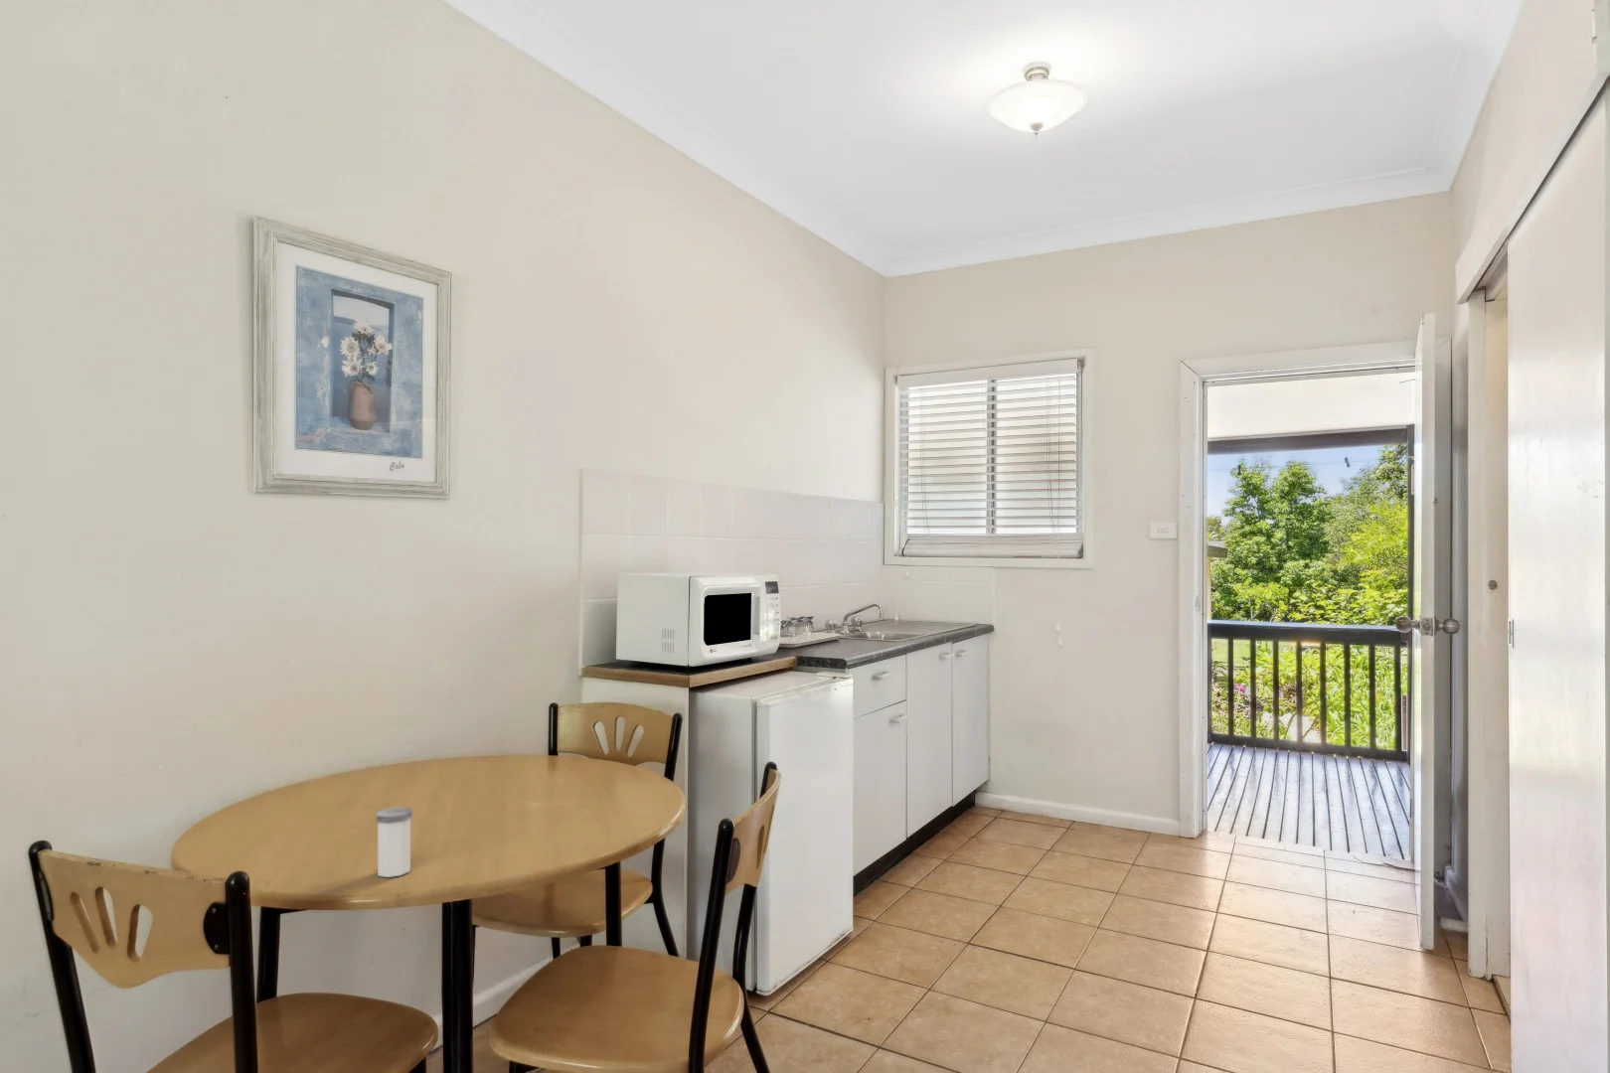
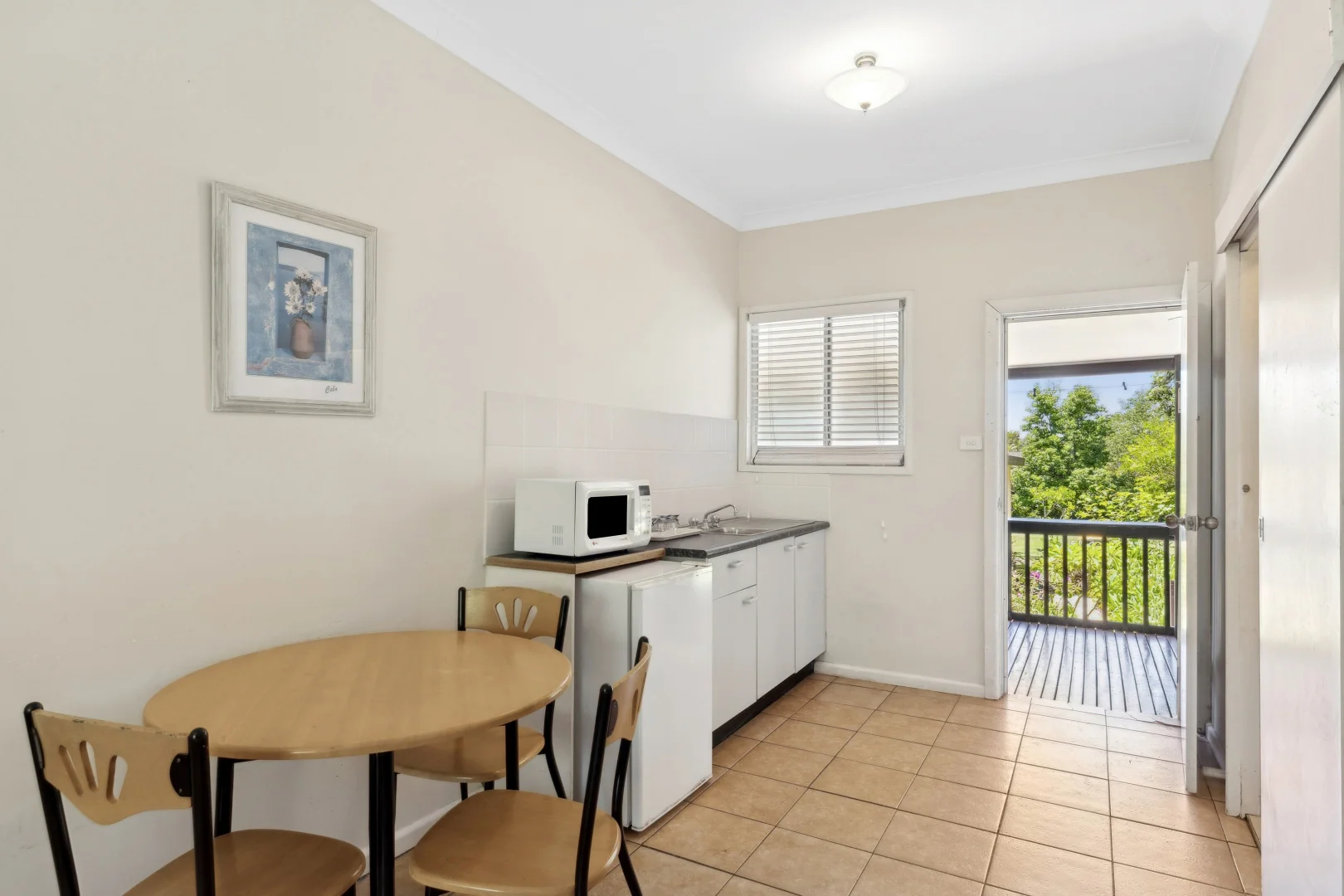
- salt shaker [376,806,413,878]
